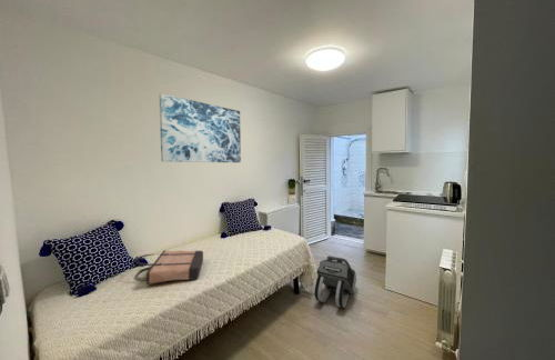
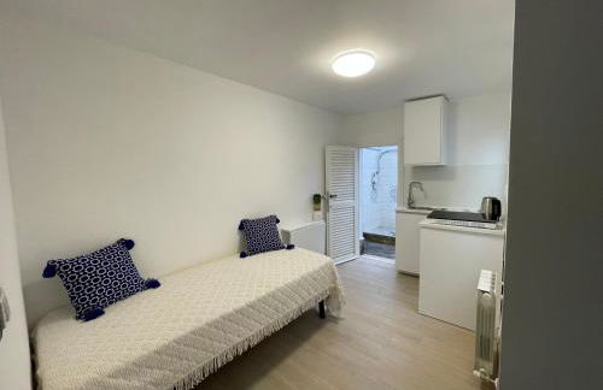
- wall art [158,92,242,163]
- shopping bag [135,249,204,286]
- backpack [313,254,357,309]
